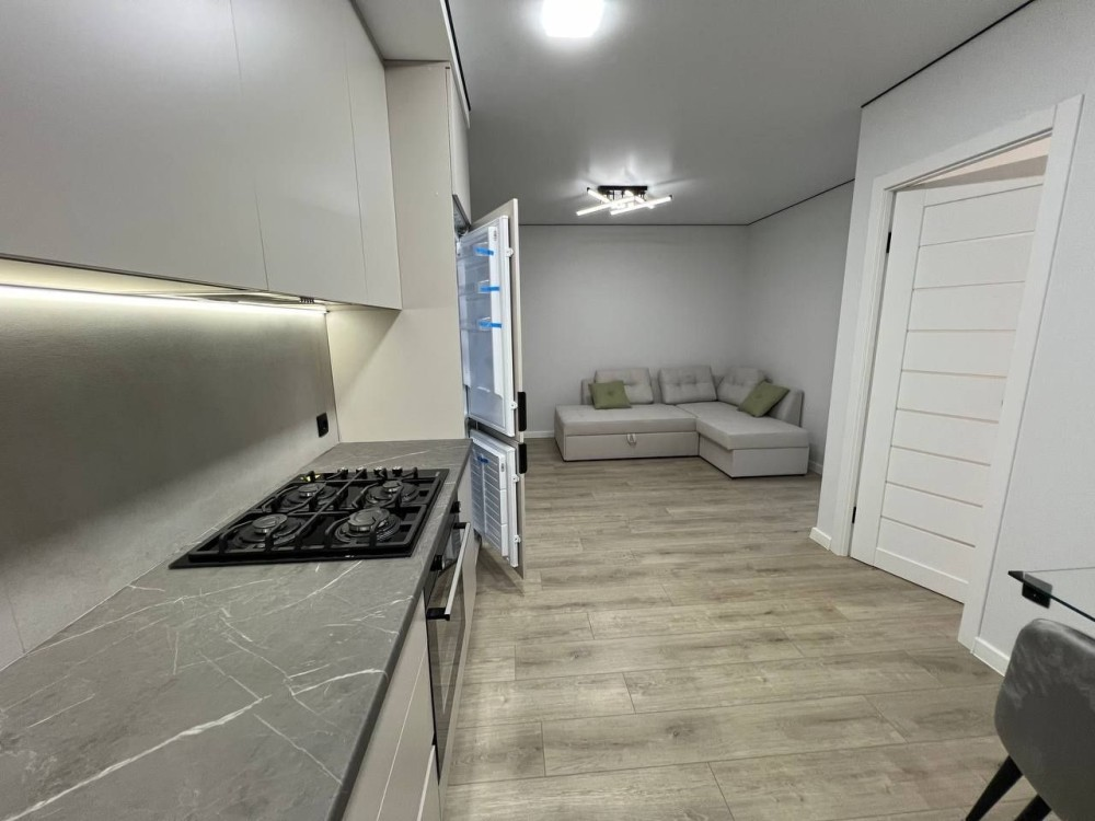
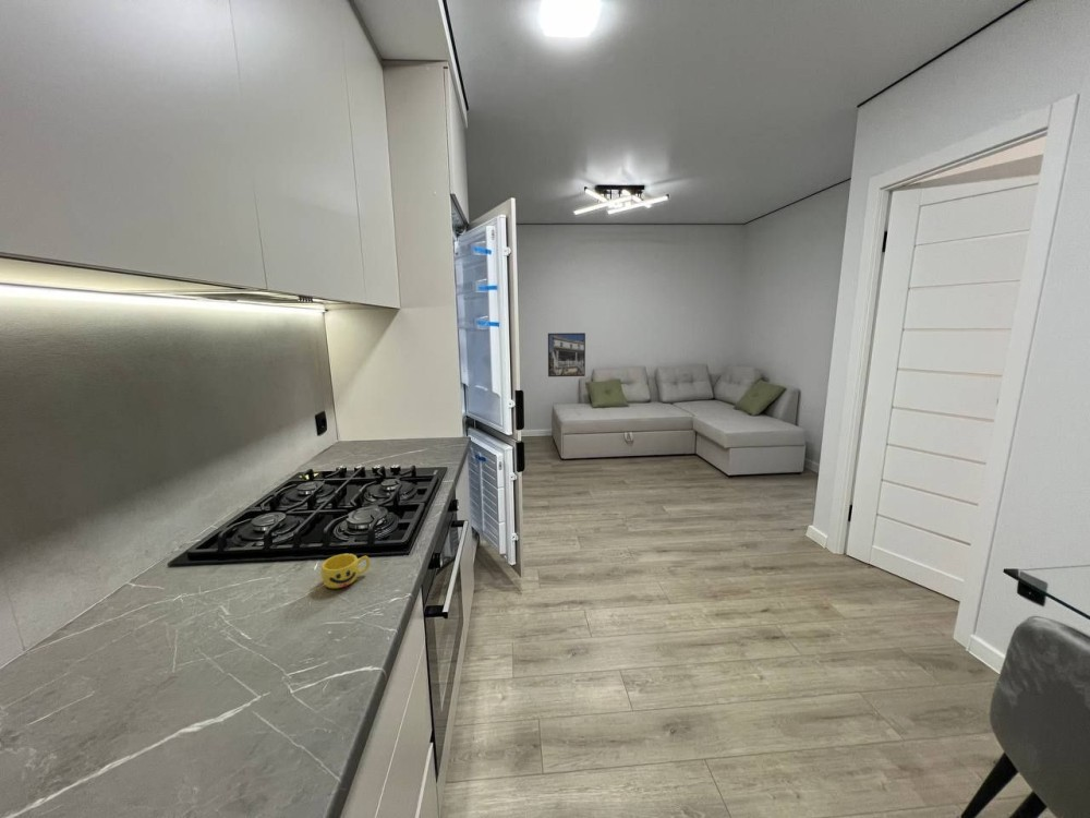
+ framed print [547,332,586,377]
+ cup [320,553,371,589]
